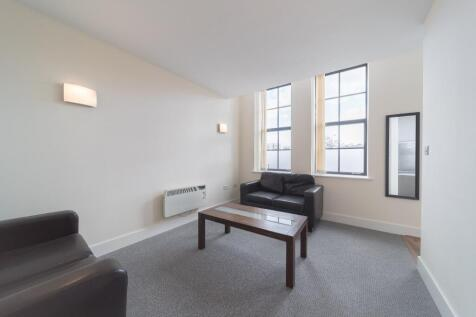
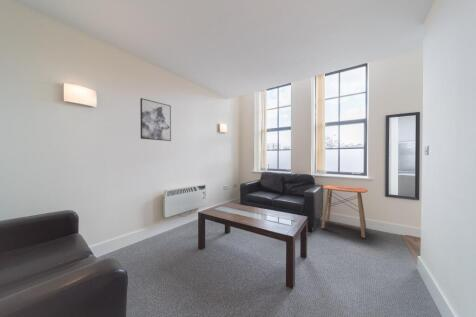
+ side table [320,184,368,239]
+ wall art [139,97,172,142]
